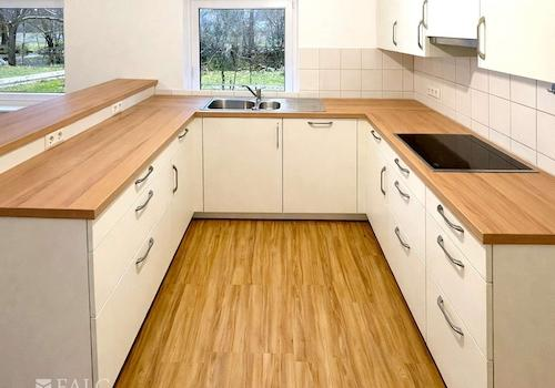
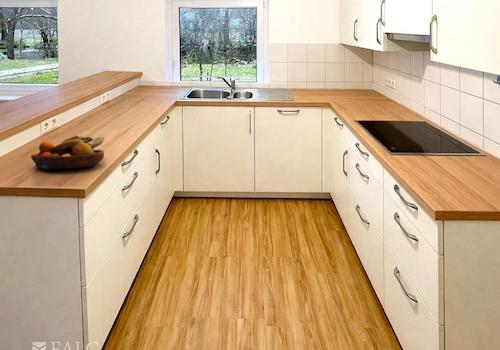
+ fruit bowl [30,135,106,170]
